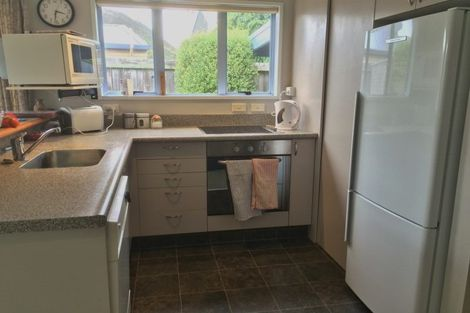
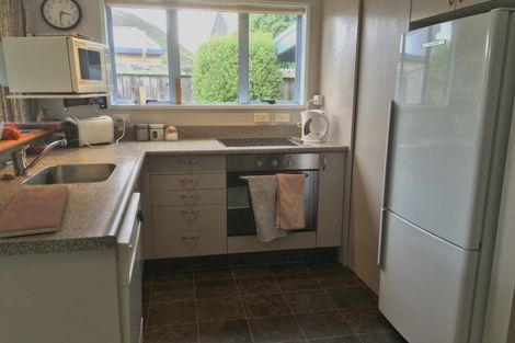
+ chopping board [0,184,69,239]
